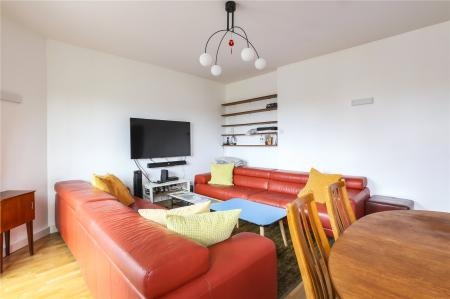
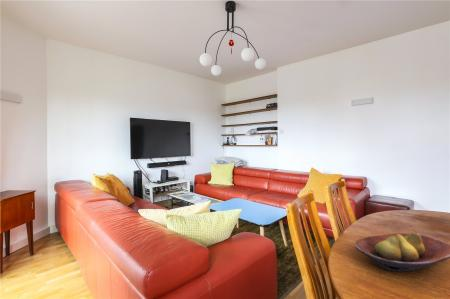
+ fruit bowl [354,231,450,273]
